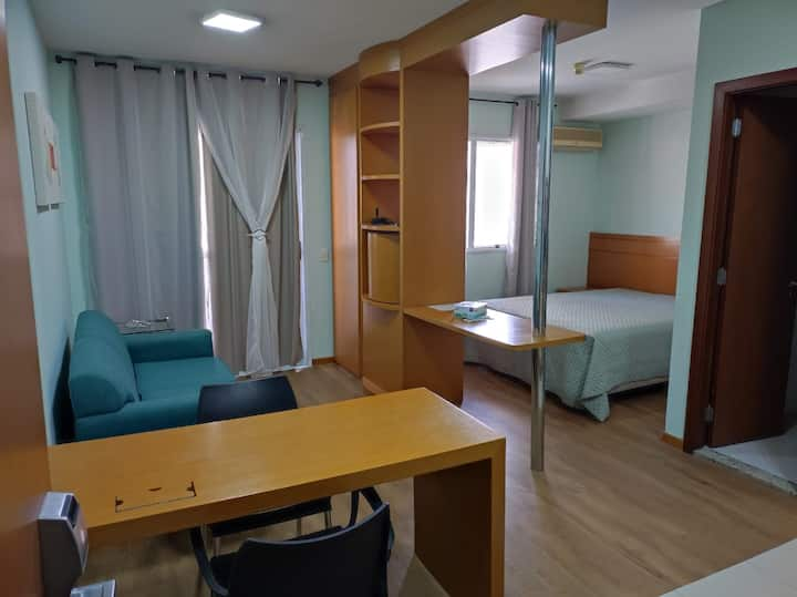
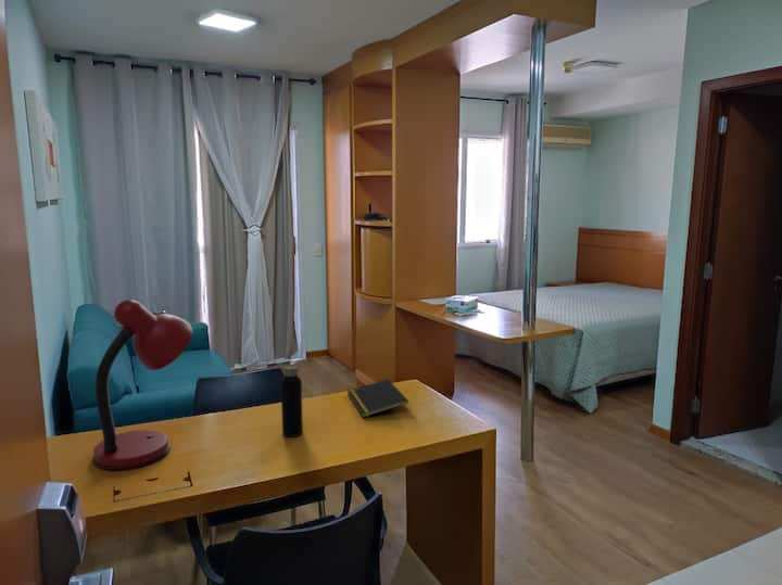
+ water bottle [280,358,304,438]
+ notepad [345,378,409,419]
+ desk lamp [91,298,193,471]
